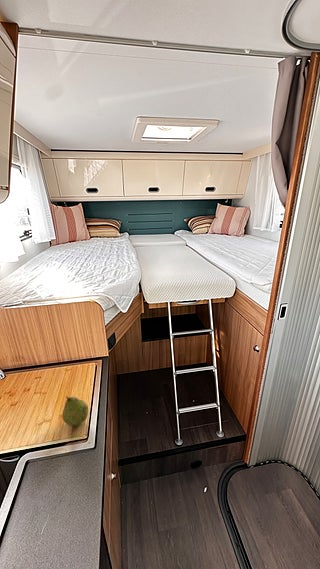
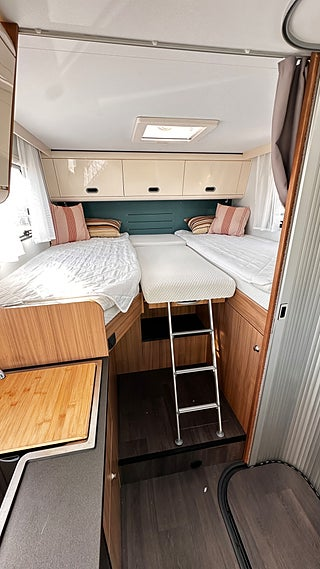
- fruit [61,395,89,427]
